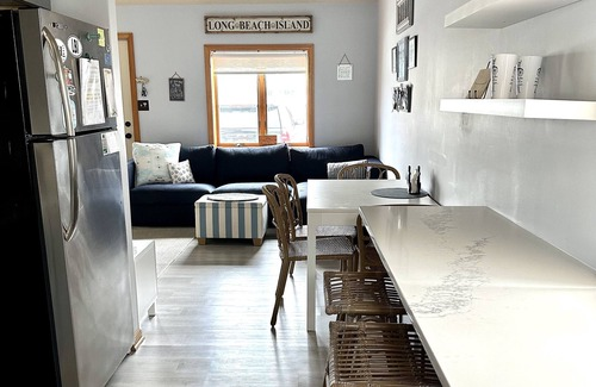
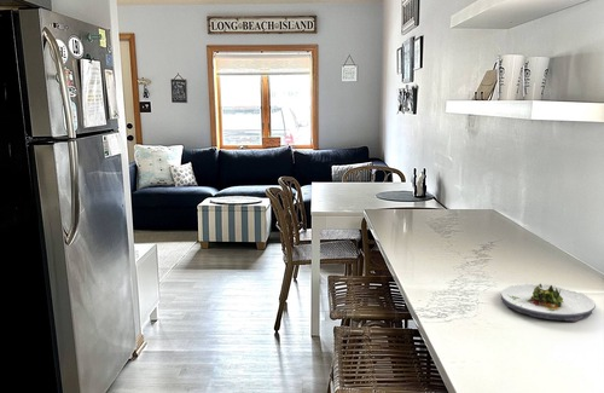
+ salad plate [500,283,597,323]
